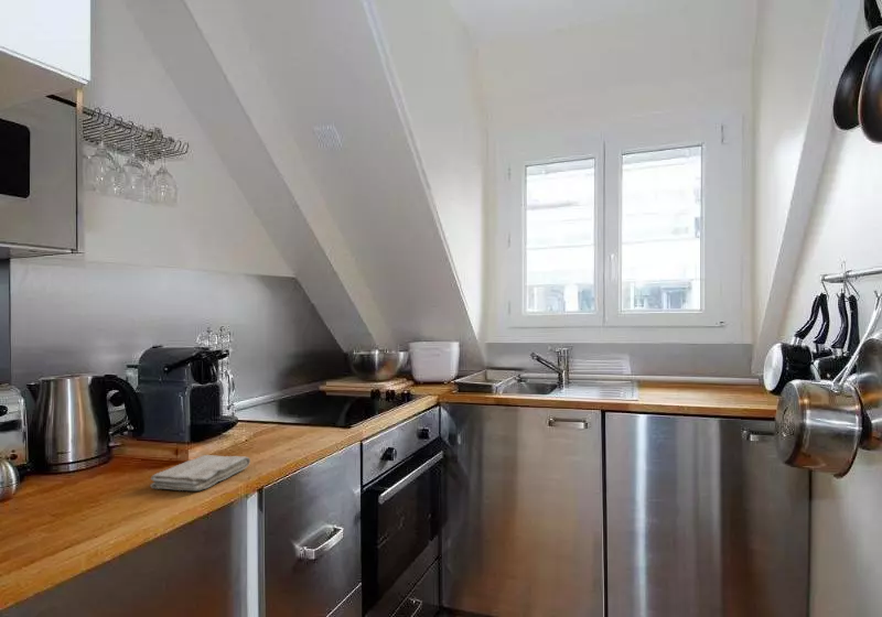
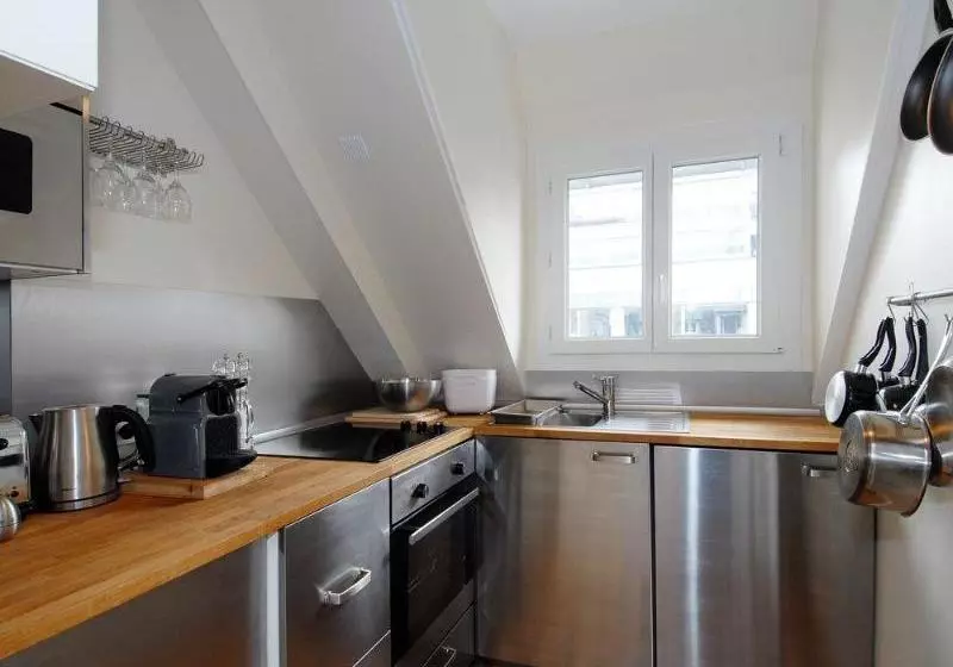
- washcloth [150,454,251,491]
